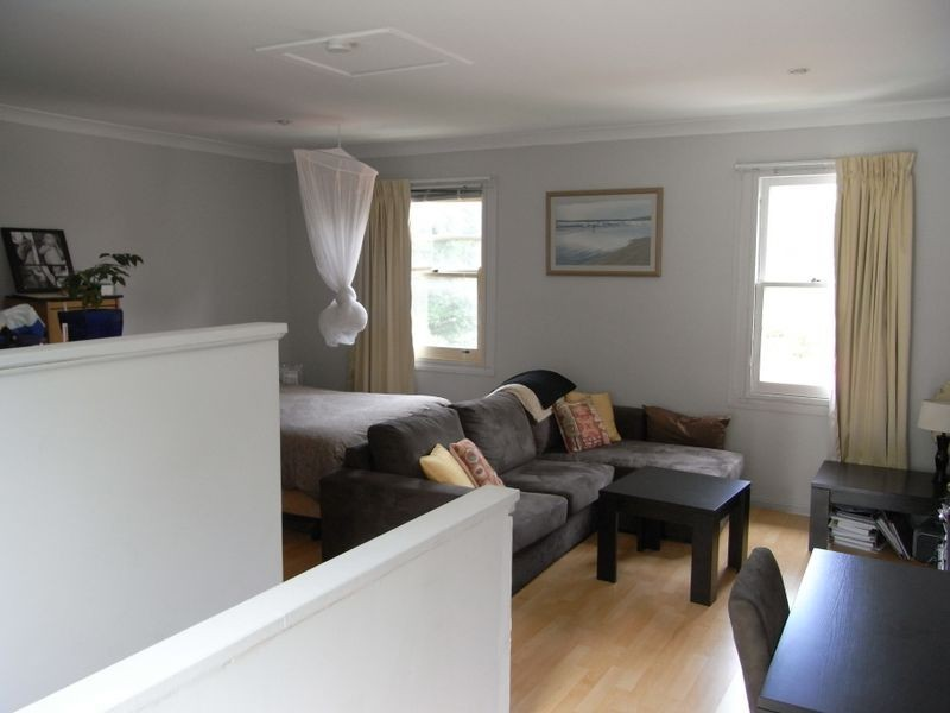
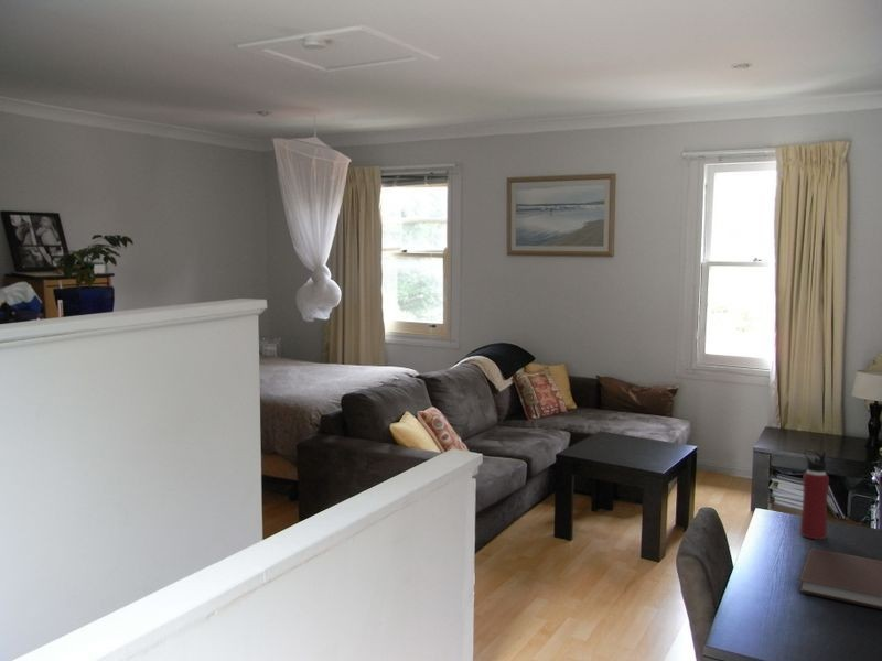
+ water bottle [799,448,830,540]
+ notebook [797,546,882,610]
